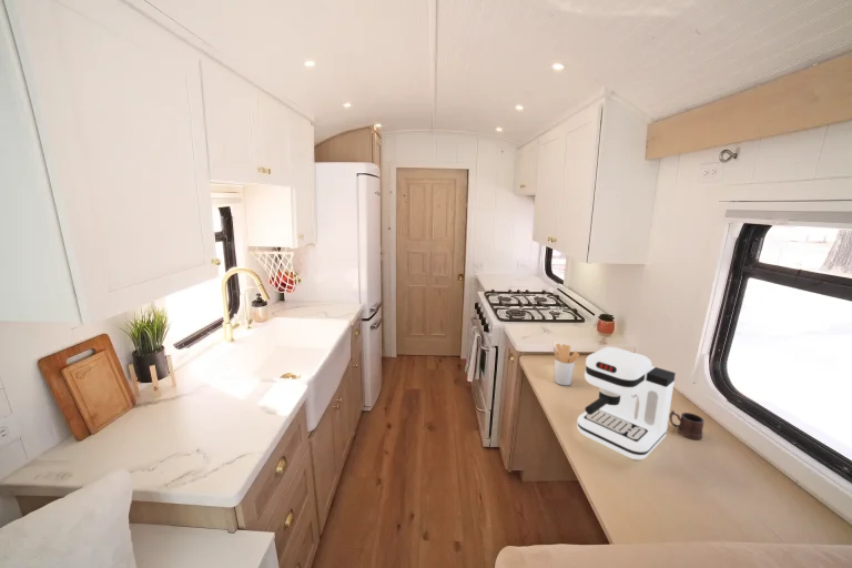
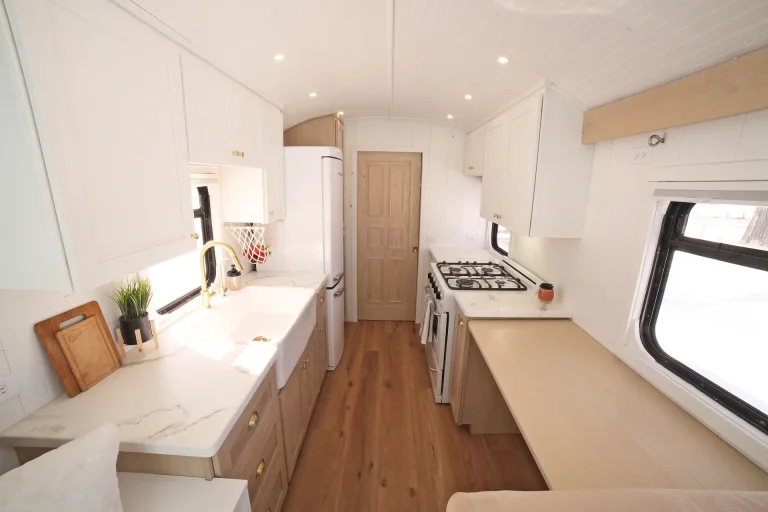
- coffee maker [576,346,677,460]
- utensil holder [552,343,580,386]
- mug [669,409,706,440]
